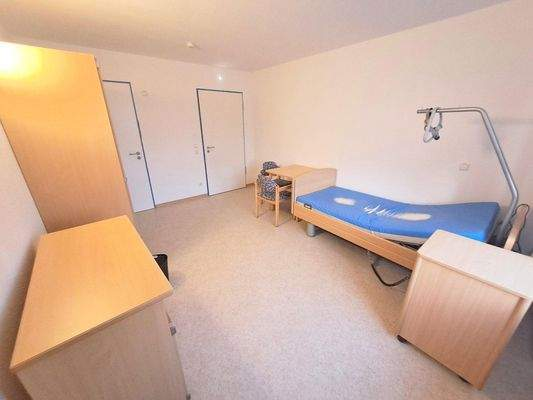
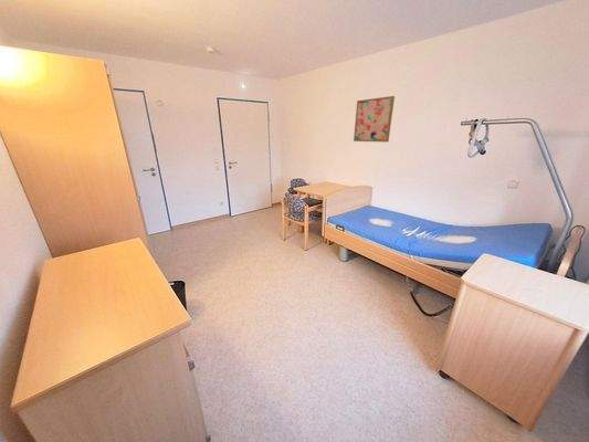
+ wall art [353,95,396,143]
